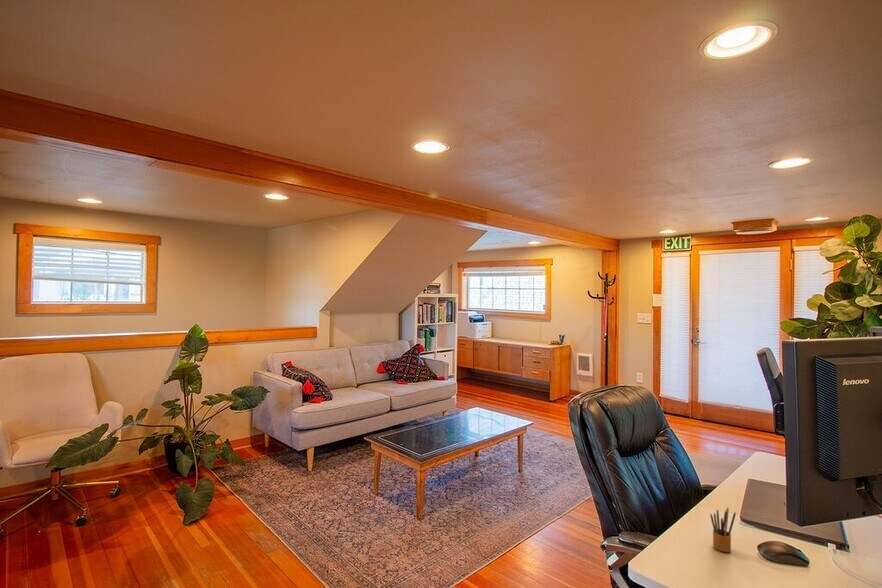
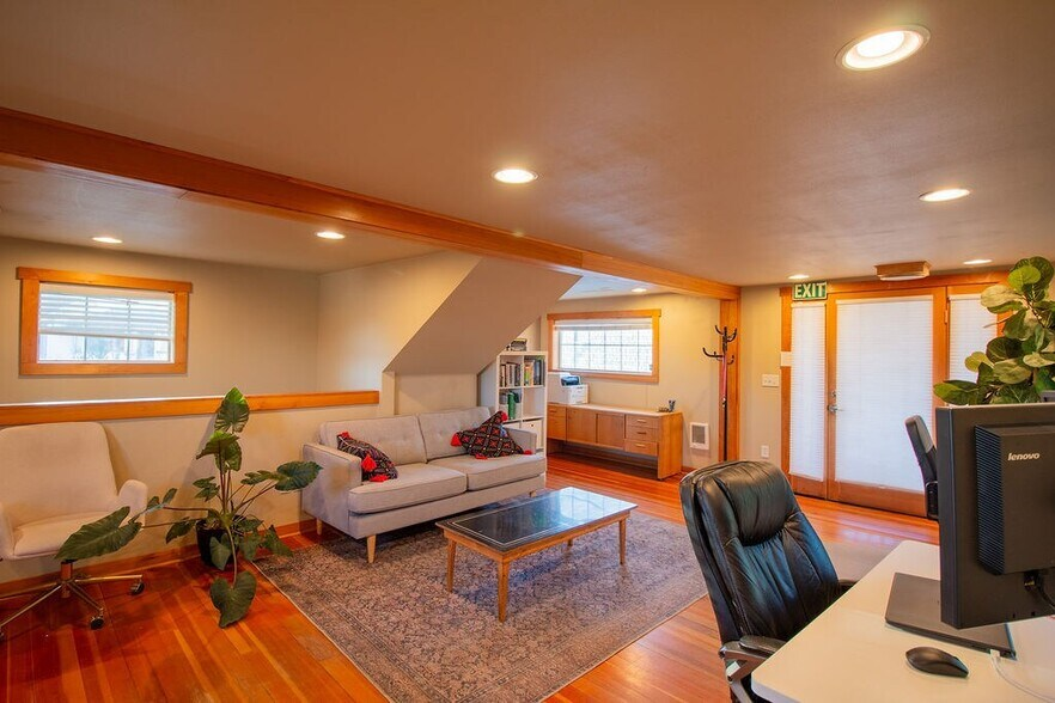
- pencil box [709,506,737,553]
